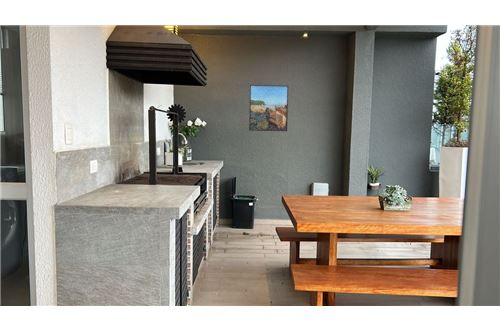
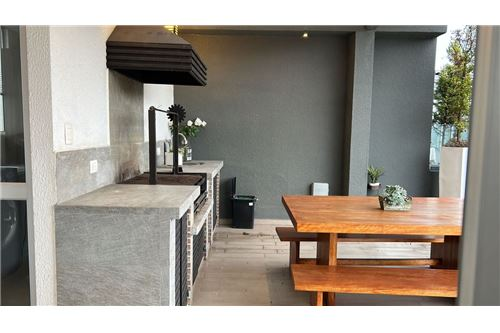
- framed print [248,84,289,132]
